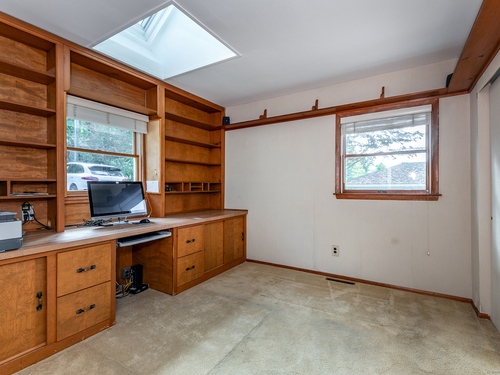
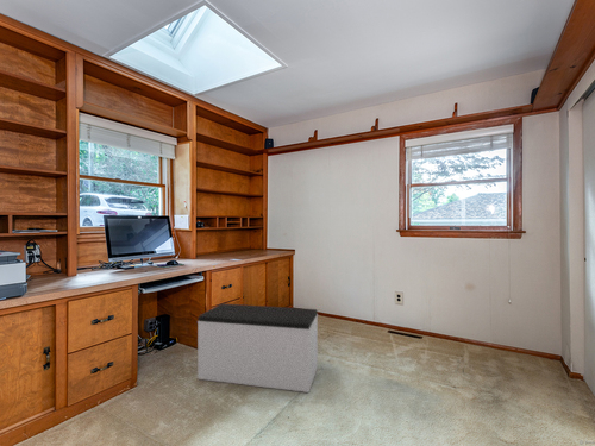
+ bench [196,302,319,394]
